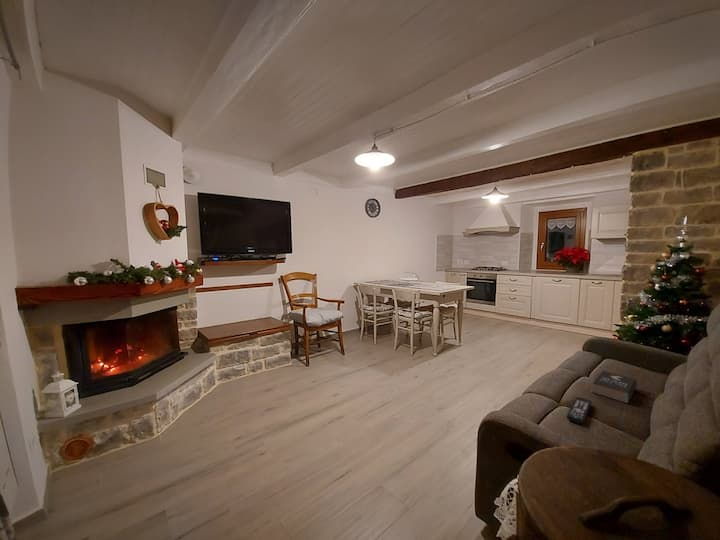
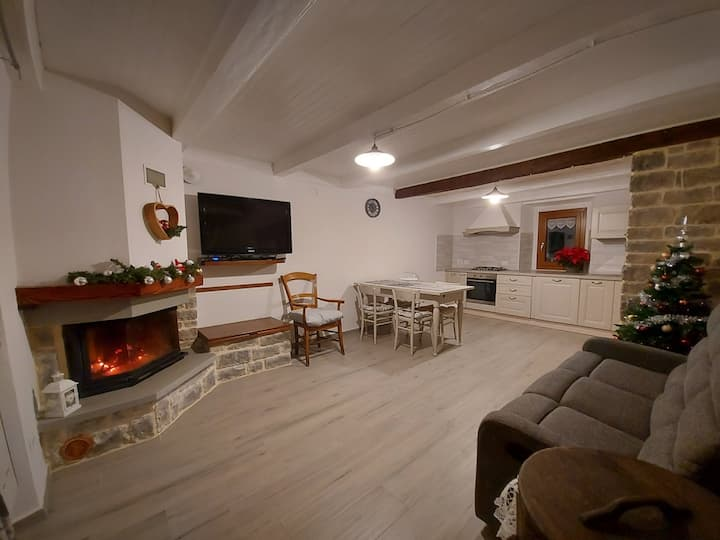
- book [591,370,638,404]
- remote control [566,396,593,425]
